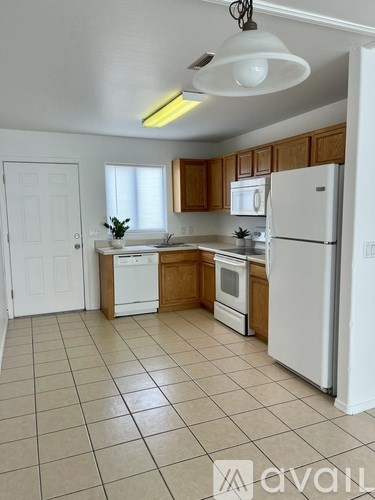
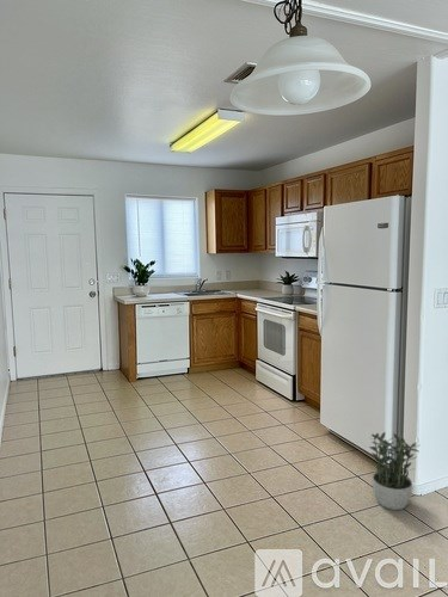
+ potted plant [368,431,419,511]
